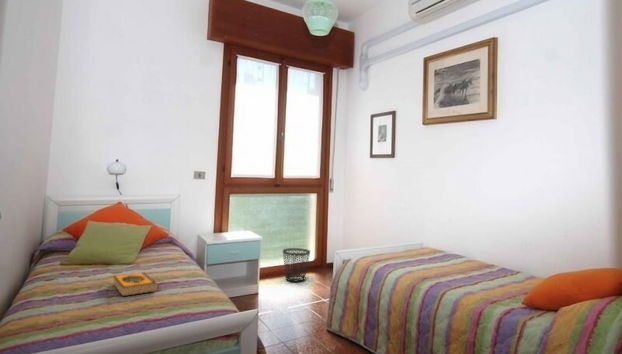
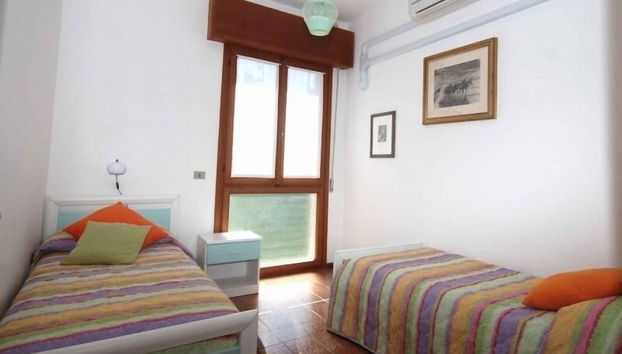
- hardback book [112,271,160,297]
- wastebasket [282,247,311,283]
